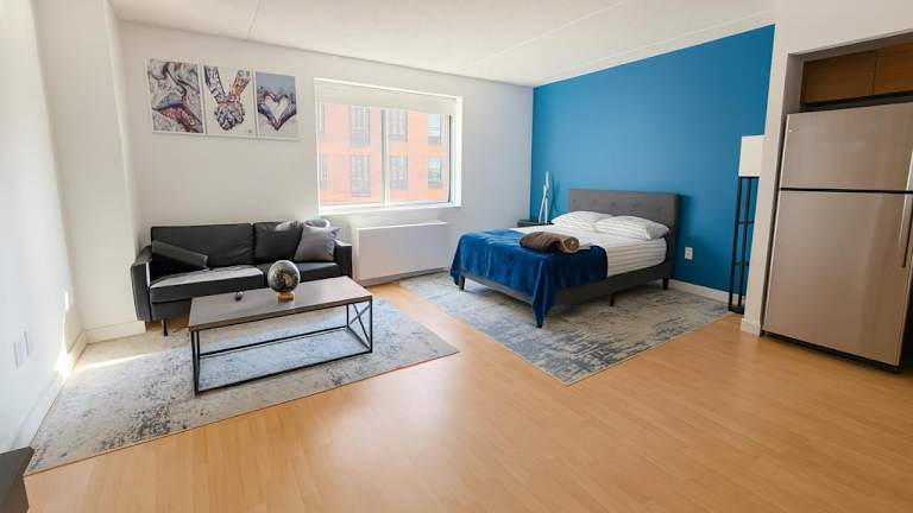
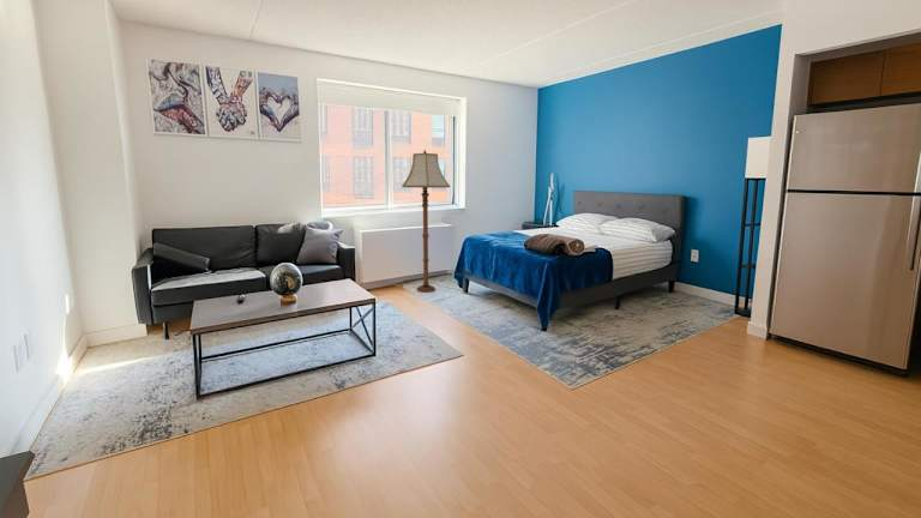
+ floor lamp [401,149,451,293]
